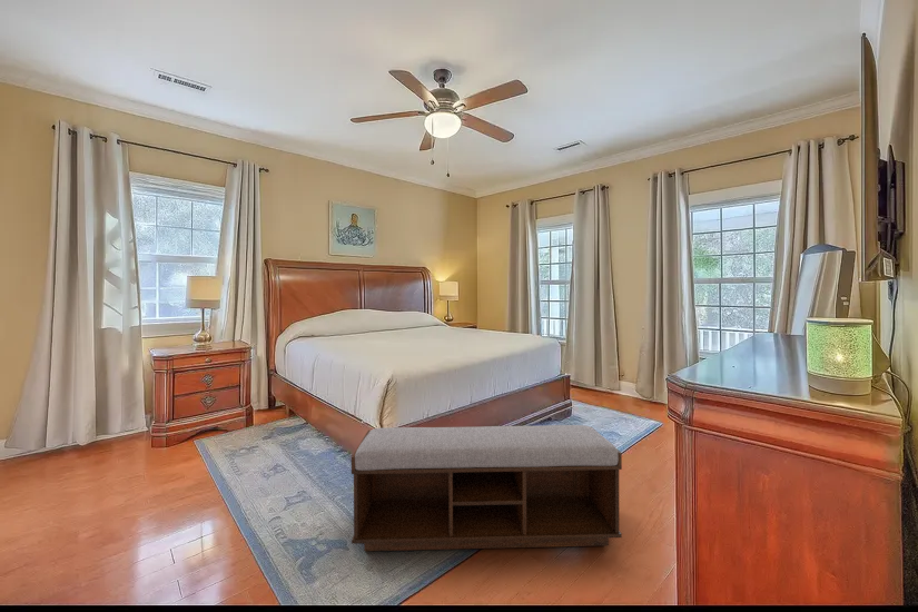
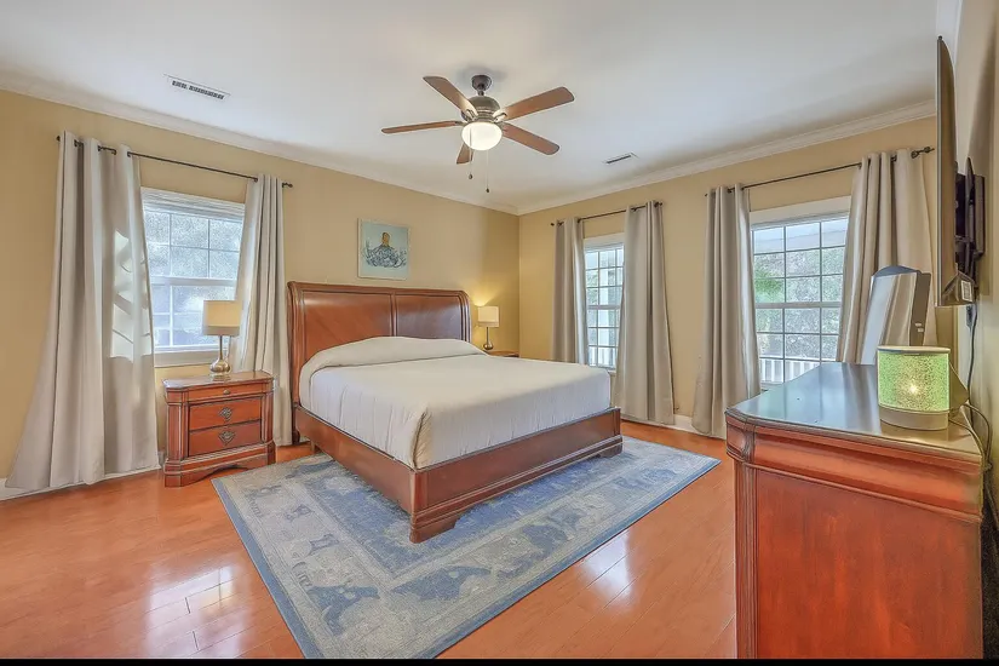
- bench [351,424,623,552]
